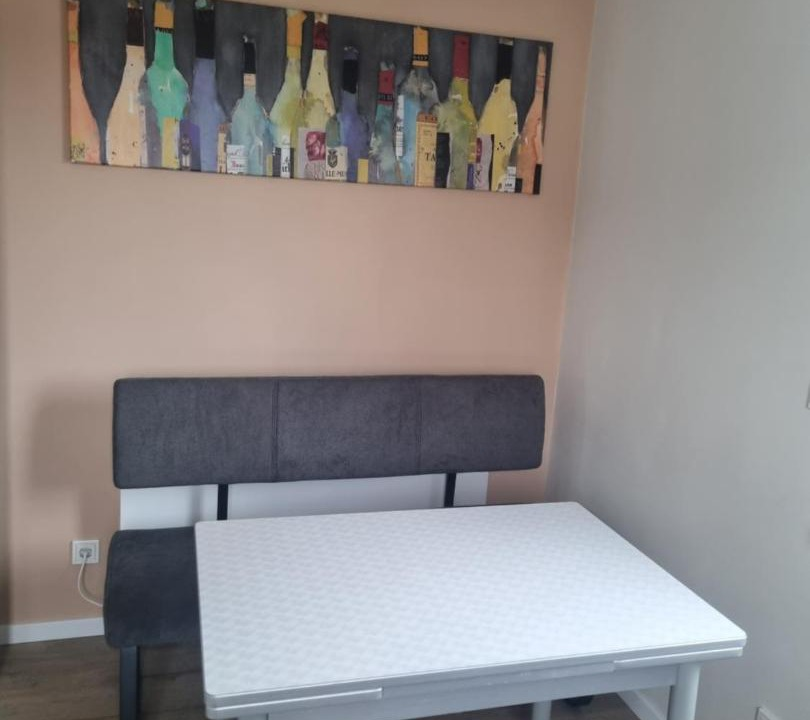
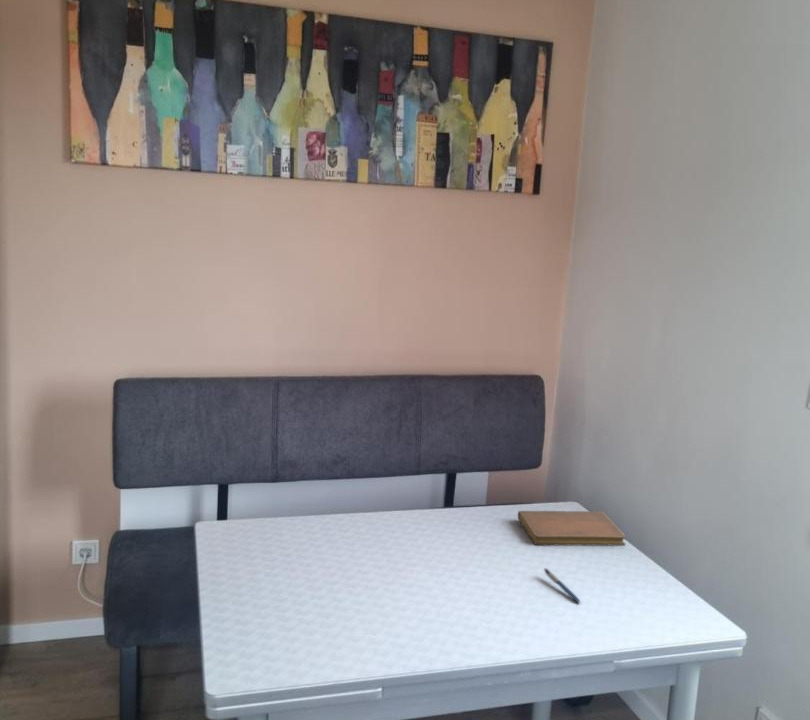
+ pen [543,567,582,605]
+ notebook [517,510,627,547]
